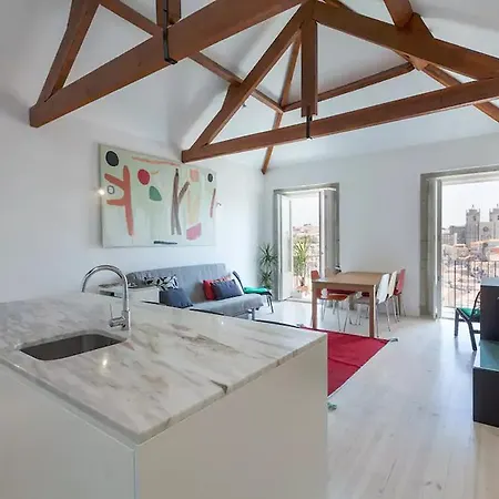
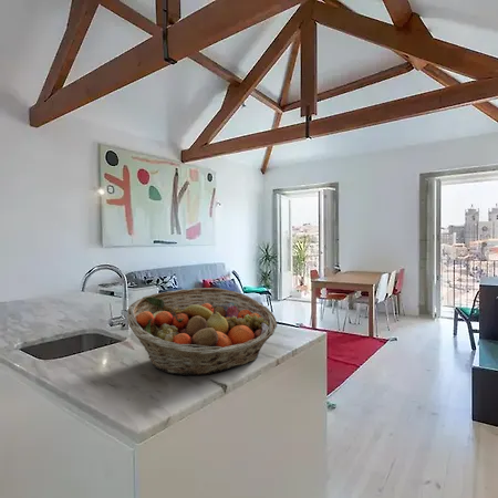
+ fruit basket [126,287,278,376]
